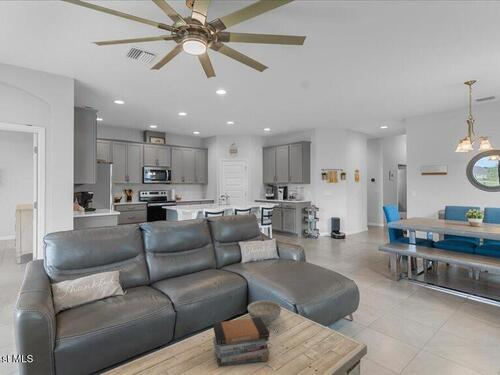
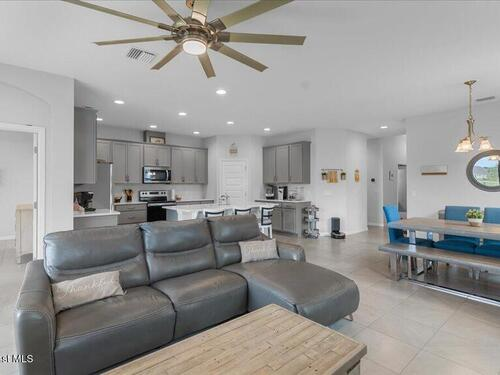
- book stack [212,317,270,368]
- decorative bowl [247,300,283,327]
